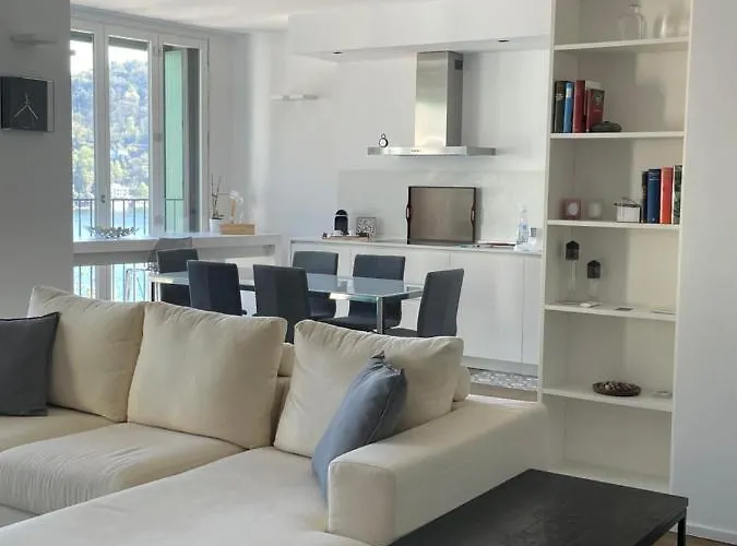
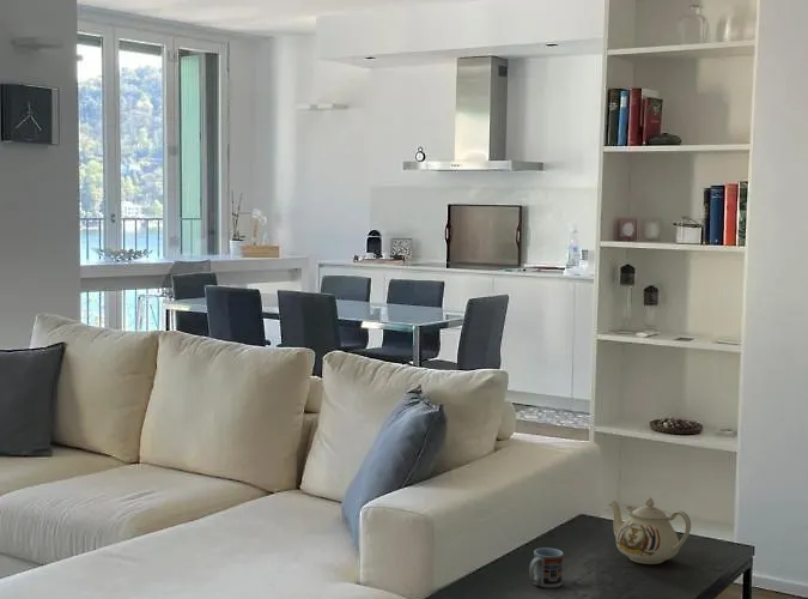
+ teapot [608,496,692,565]
+ cup [528,546,565,589]
